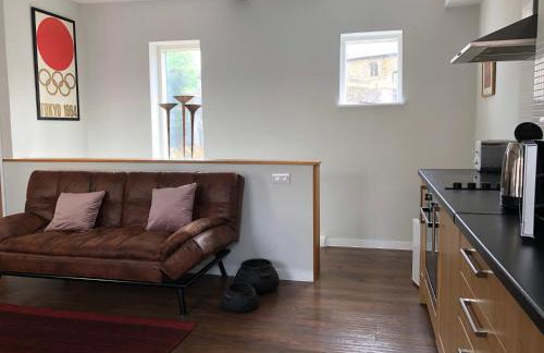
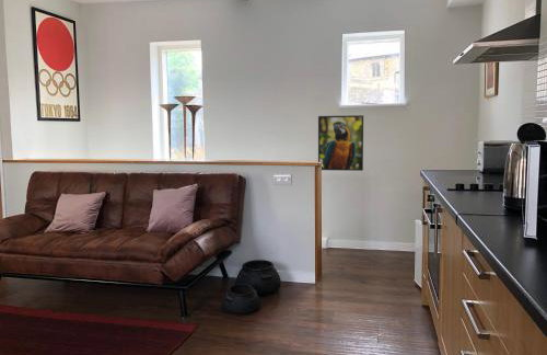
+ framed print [317,114,364,172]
